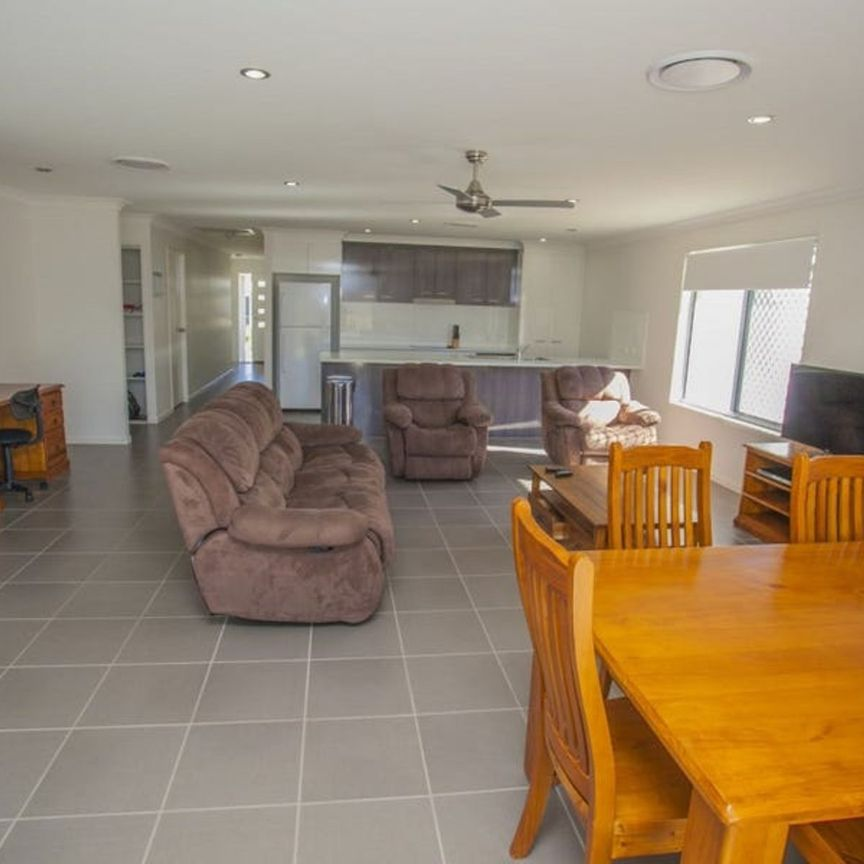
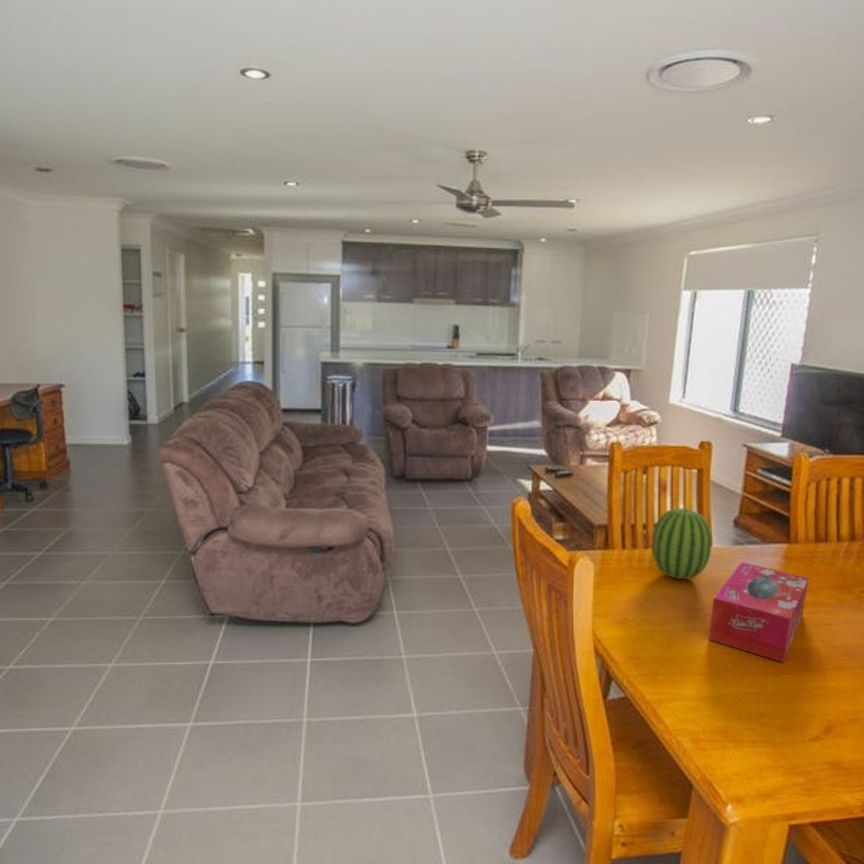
+ fruit [651,507,713,580]
+ tissue box [708,561,809,663]
